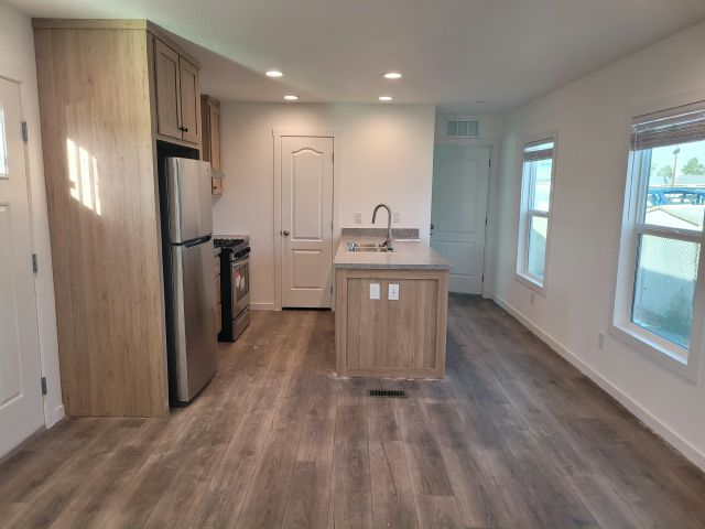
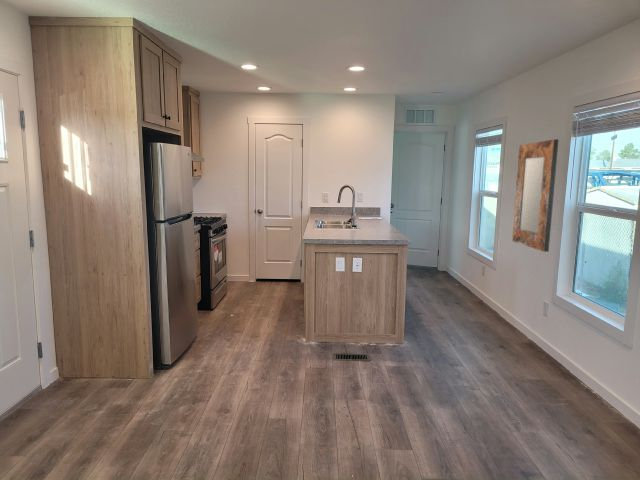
+ home mirror [511,138,560,253]
